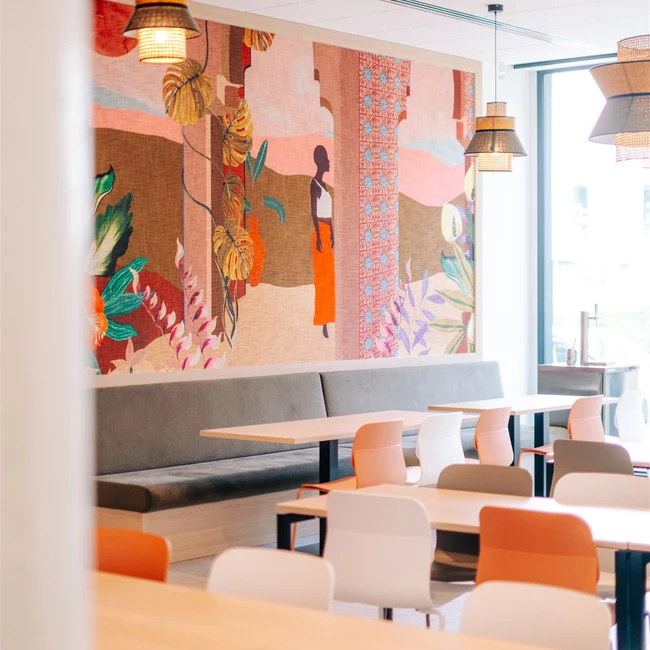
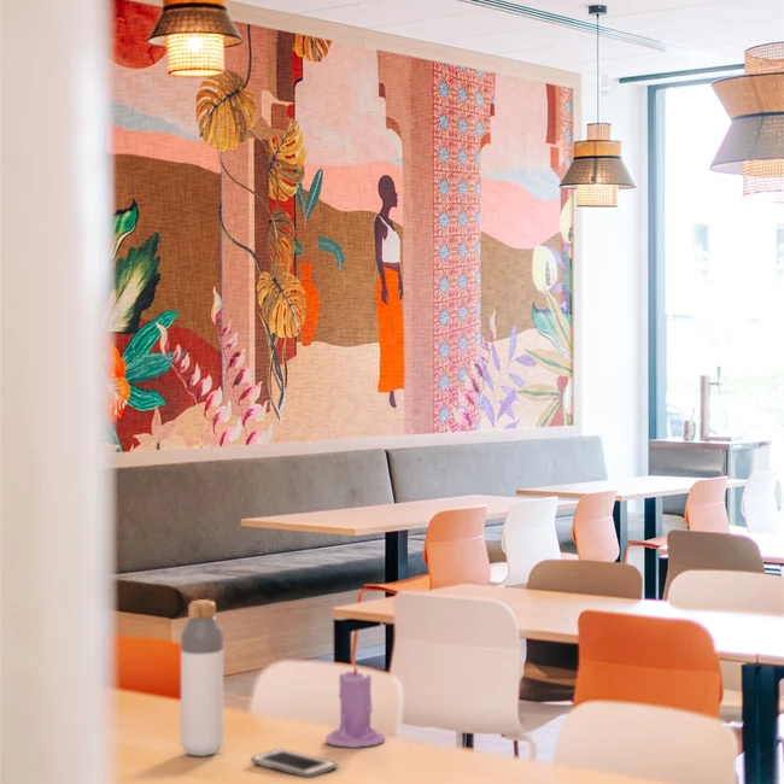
+ candle [324,662,386,749]
+ cell phone [250,748,338,779]
+ bottle [180,598,224,757]
